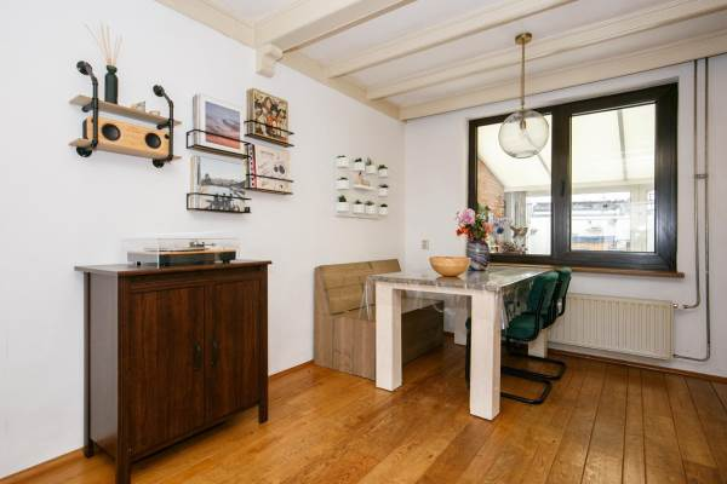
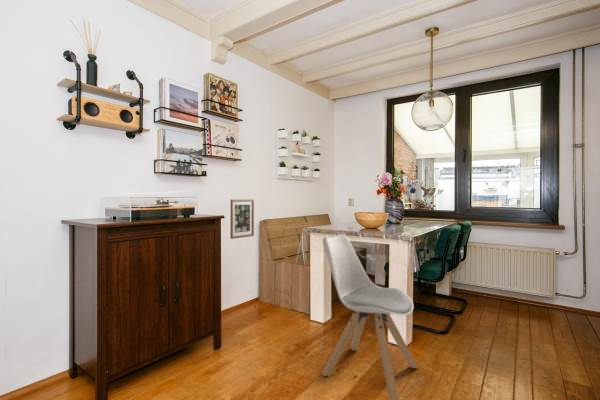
+ wall art [230,198,255,240]
+ chair [321,233,419,400]
